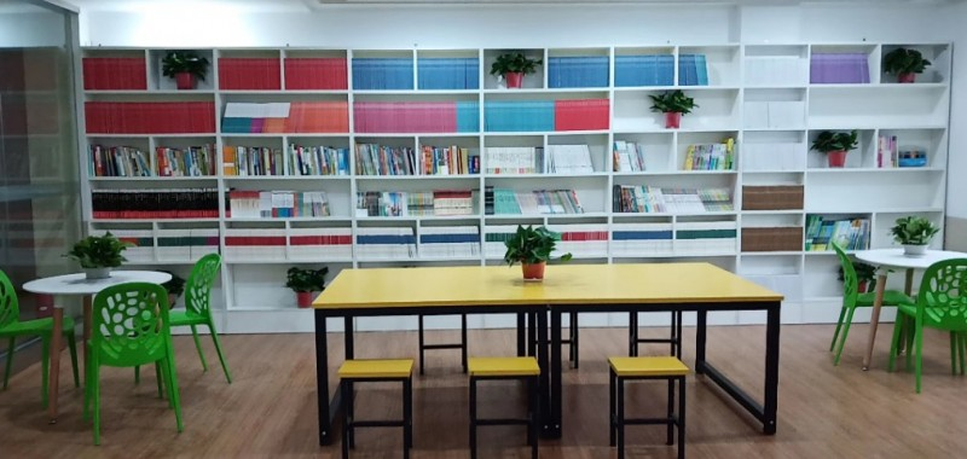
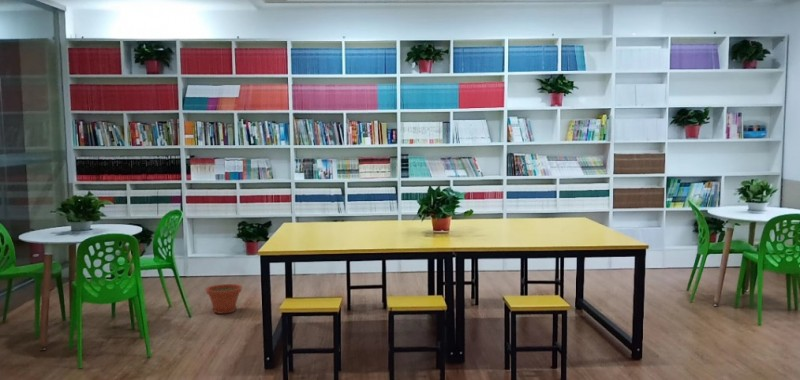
+ plant pot [205,283,243,315]
